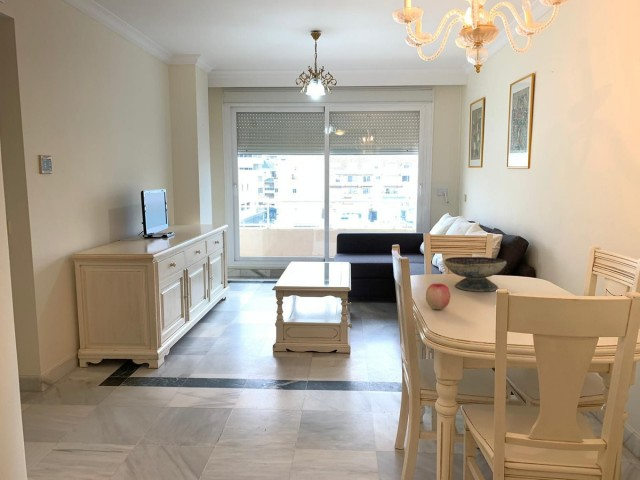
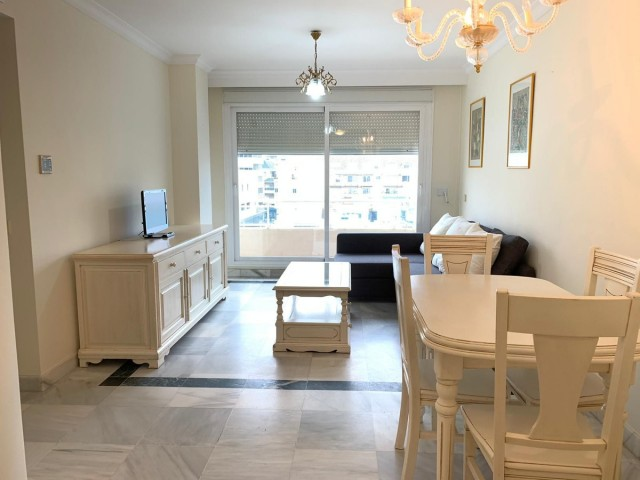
- apple [425,282,451,310]
- decorative bowl [443,256,507,293]
